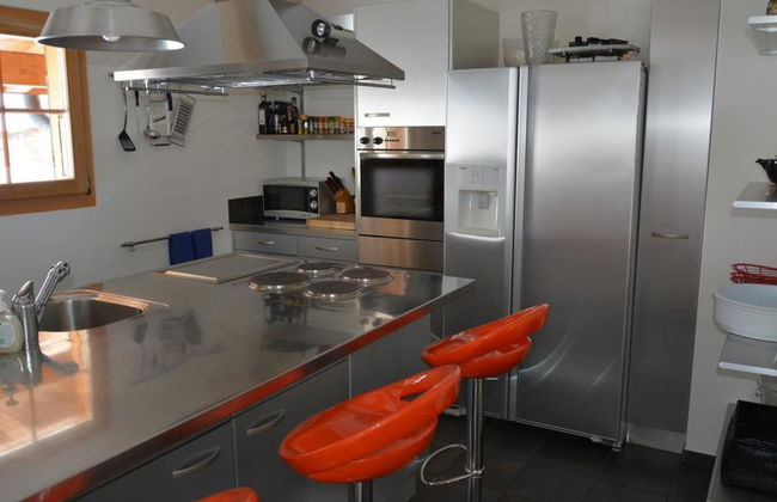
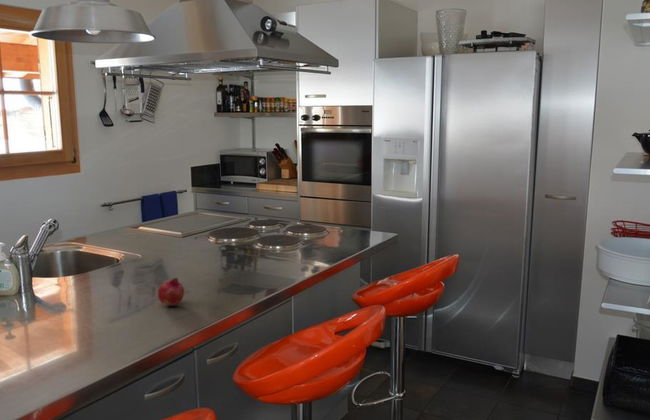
+ fruit [157,277,185,306]
